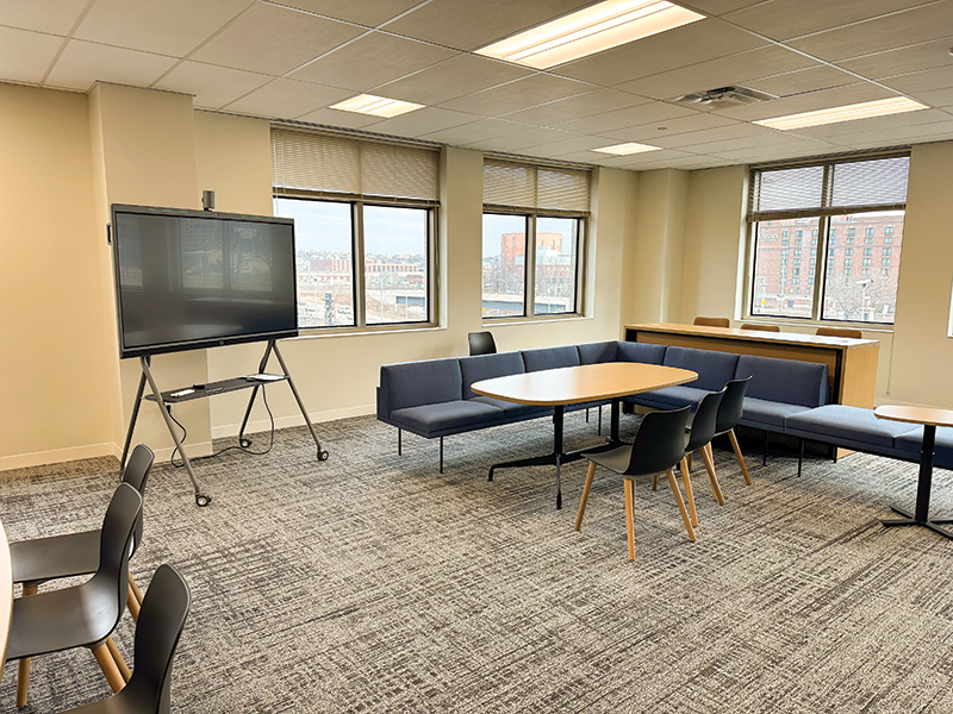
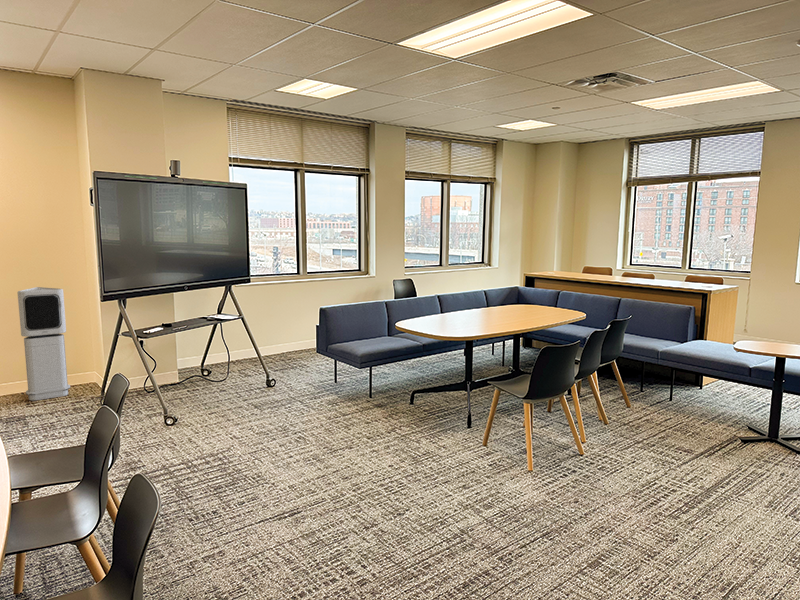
+ air purifier [17,286,71,401]
